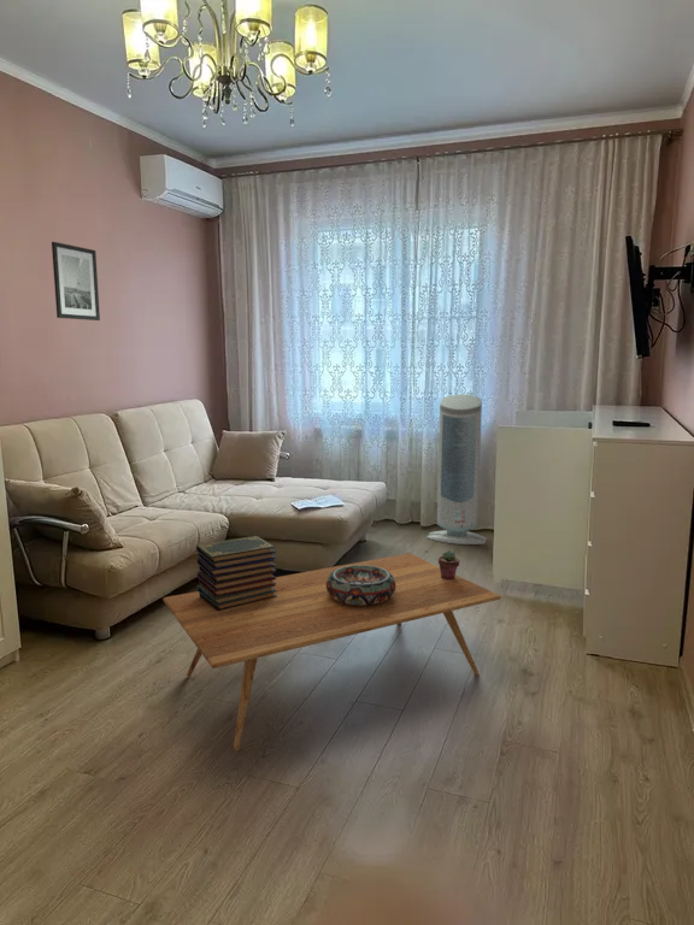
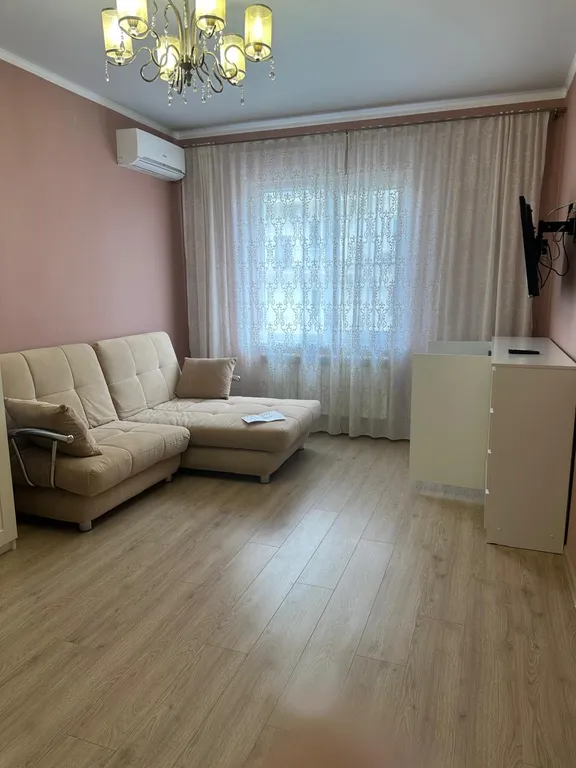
- coffee table [161,552,502,752]
- air purifier [425,393,488,546]
- wall art [51,241,101,322]
- decorative bowl [327,565,396,606]
- potted succulent [437,549,460,579]
- book stack [195,535,277,611]
